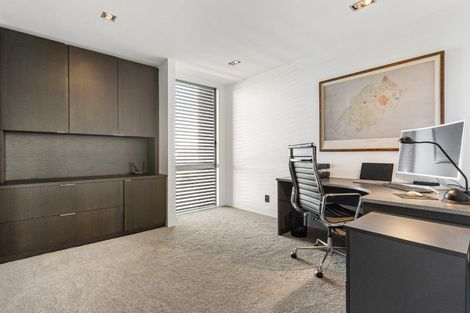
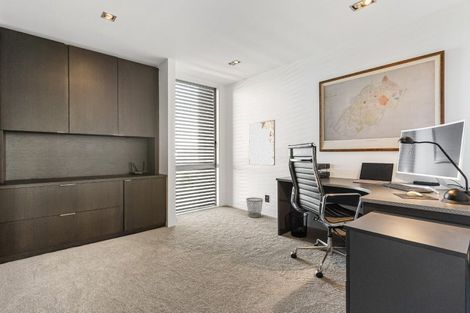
+ wastebasket [245,197,264,219]
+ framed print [248,119,276,166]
